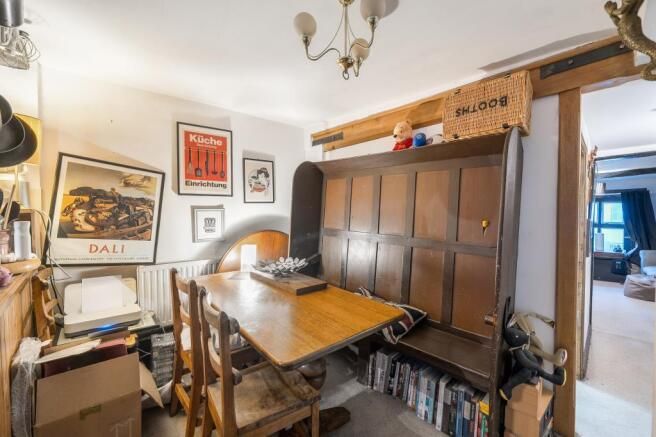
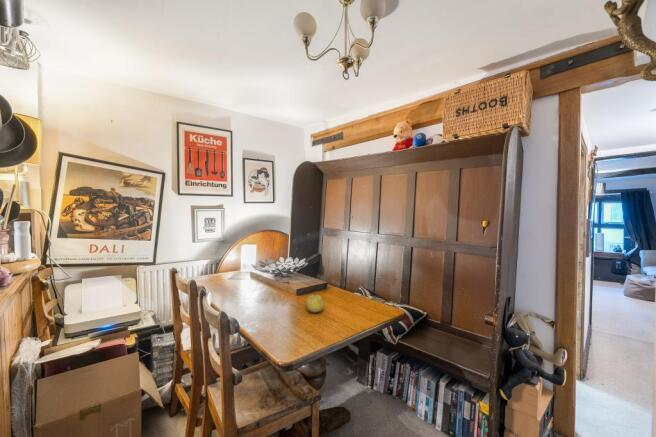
+ fruit [304,294,325,313]
